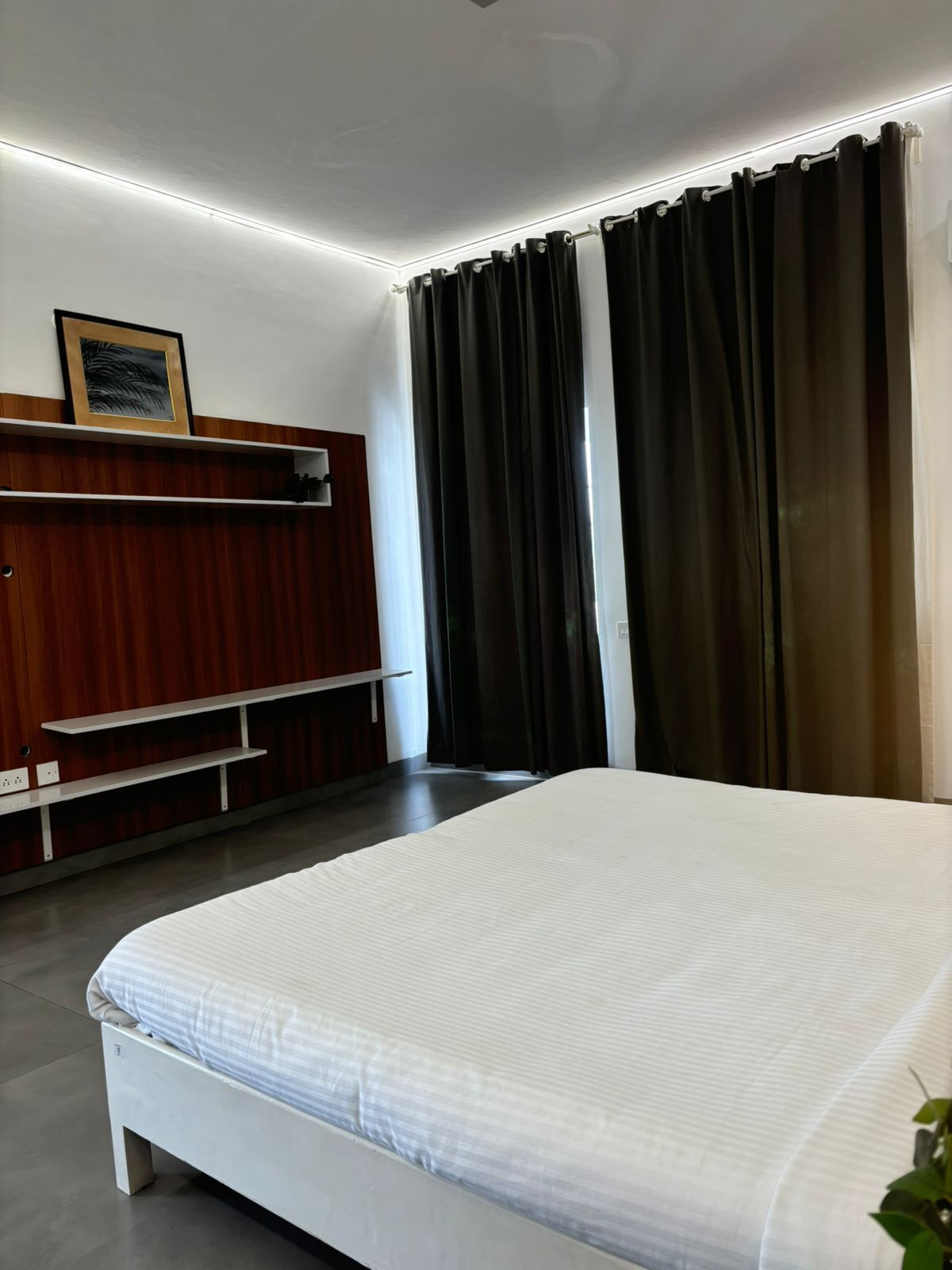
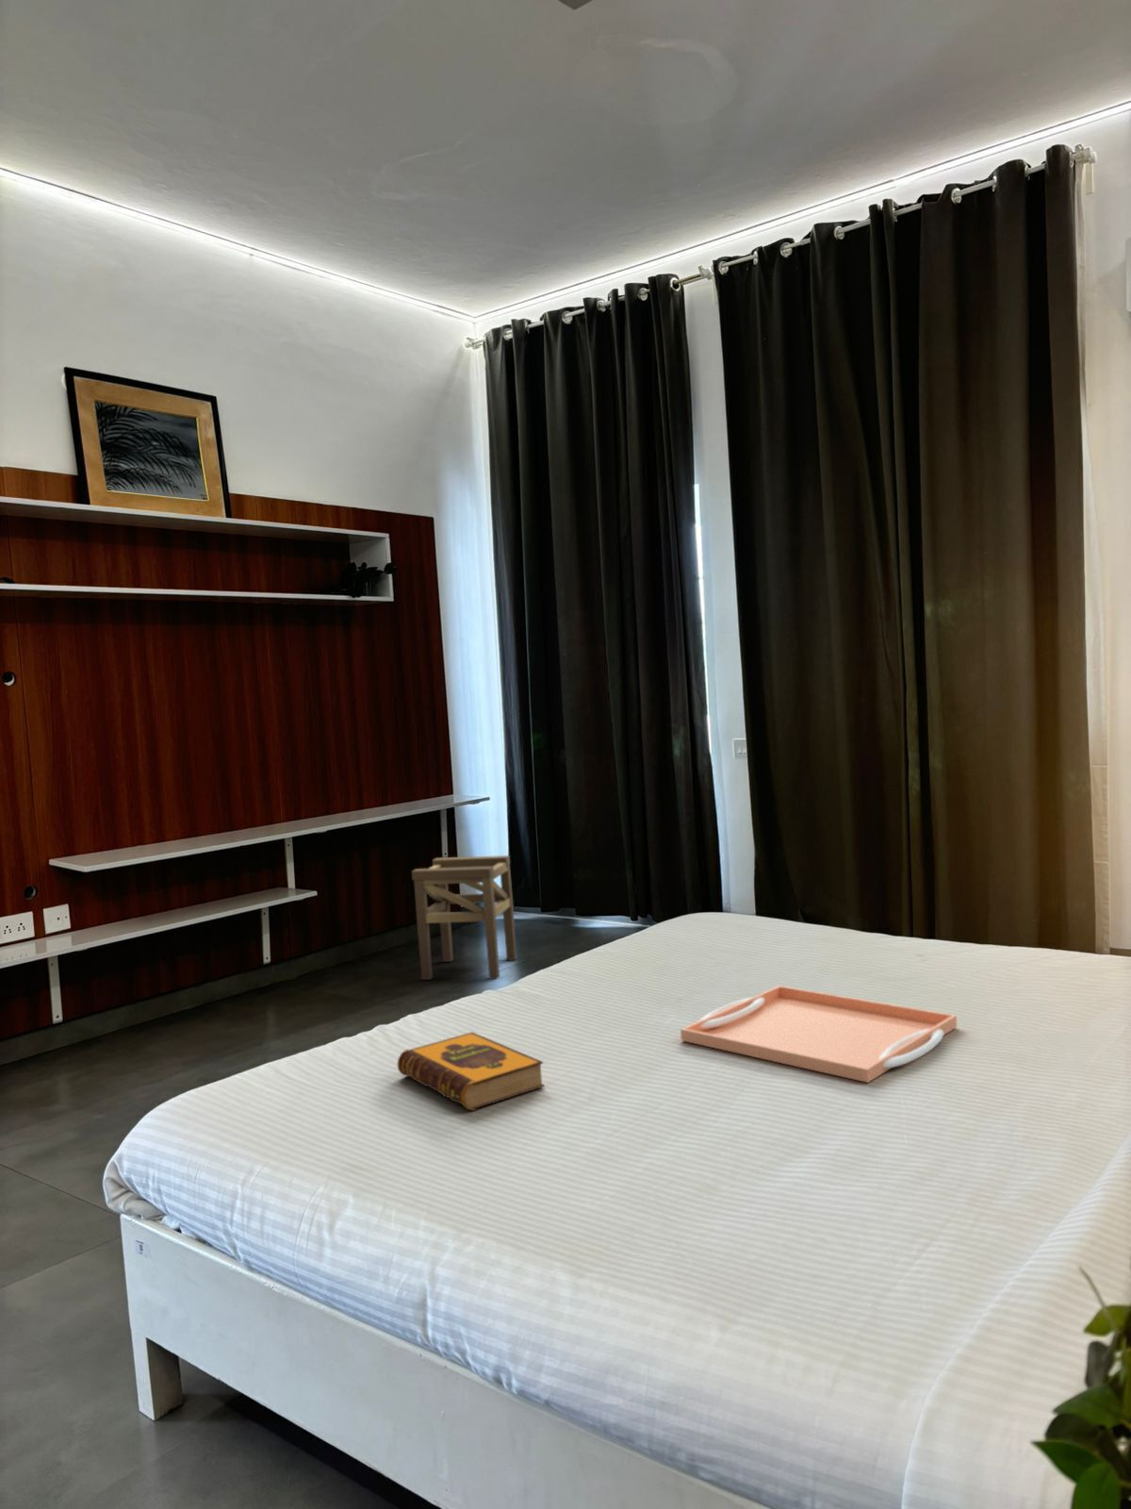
+ hardback book [397,1031,545,1112]
+ stool [411,854,518,980]
+ serving tray [680,985,958,1084]
